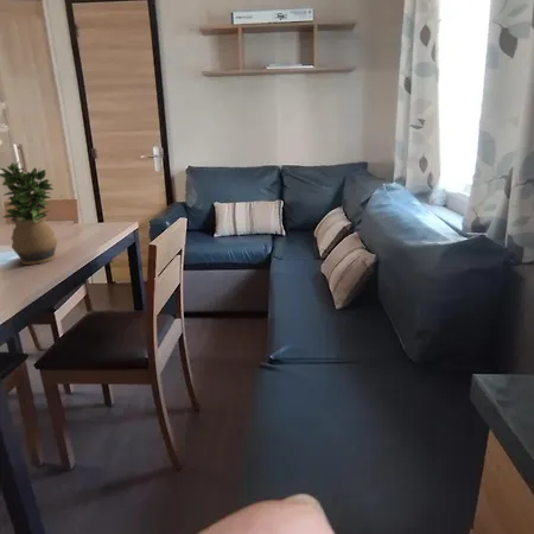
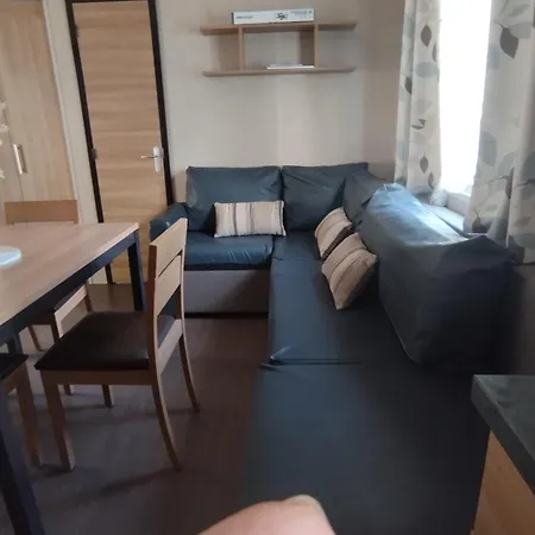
- potted plant [0,160,58,266]
